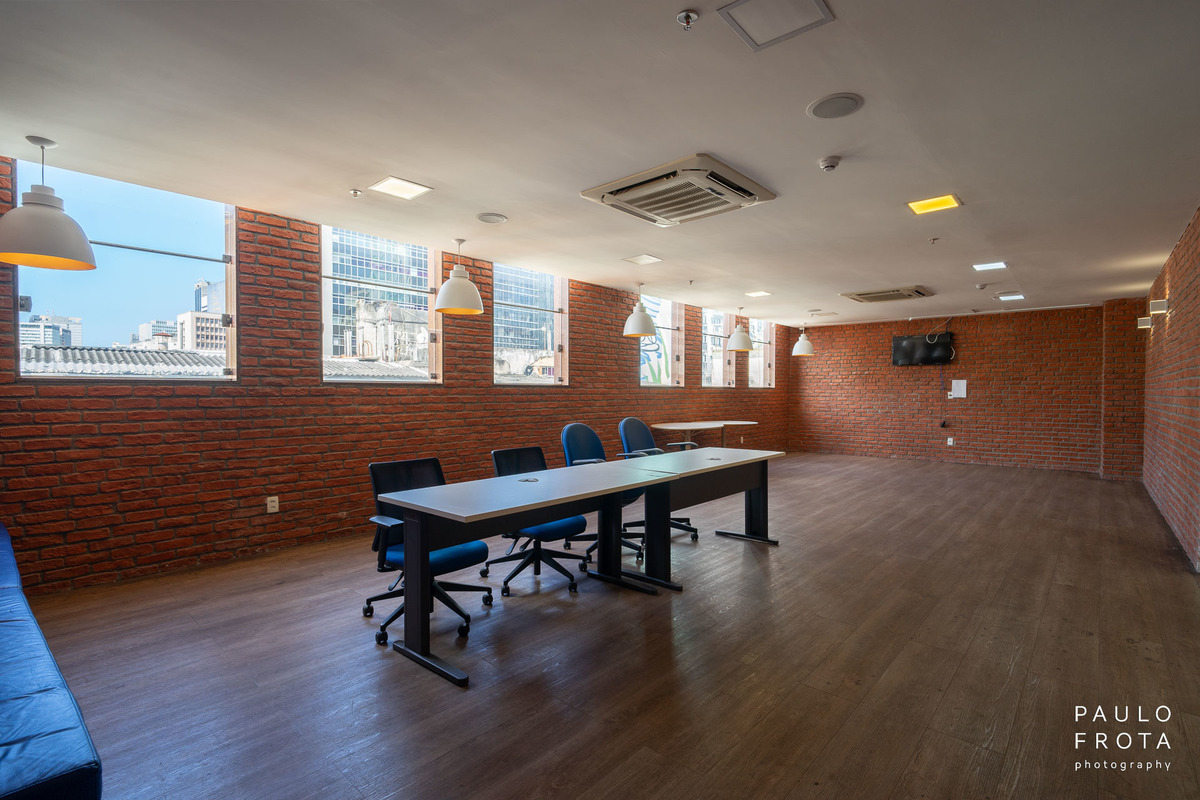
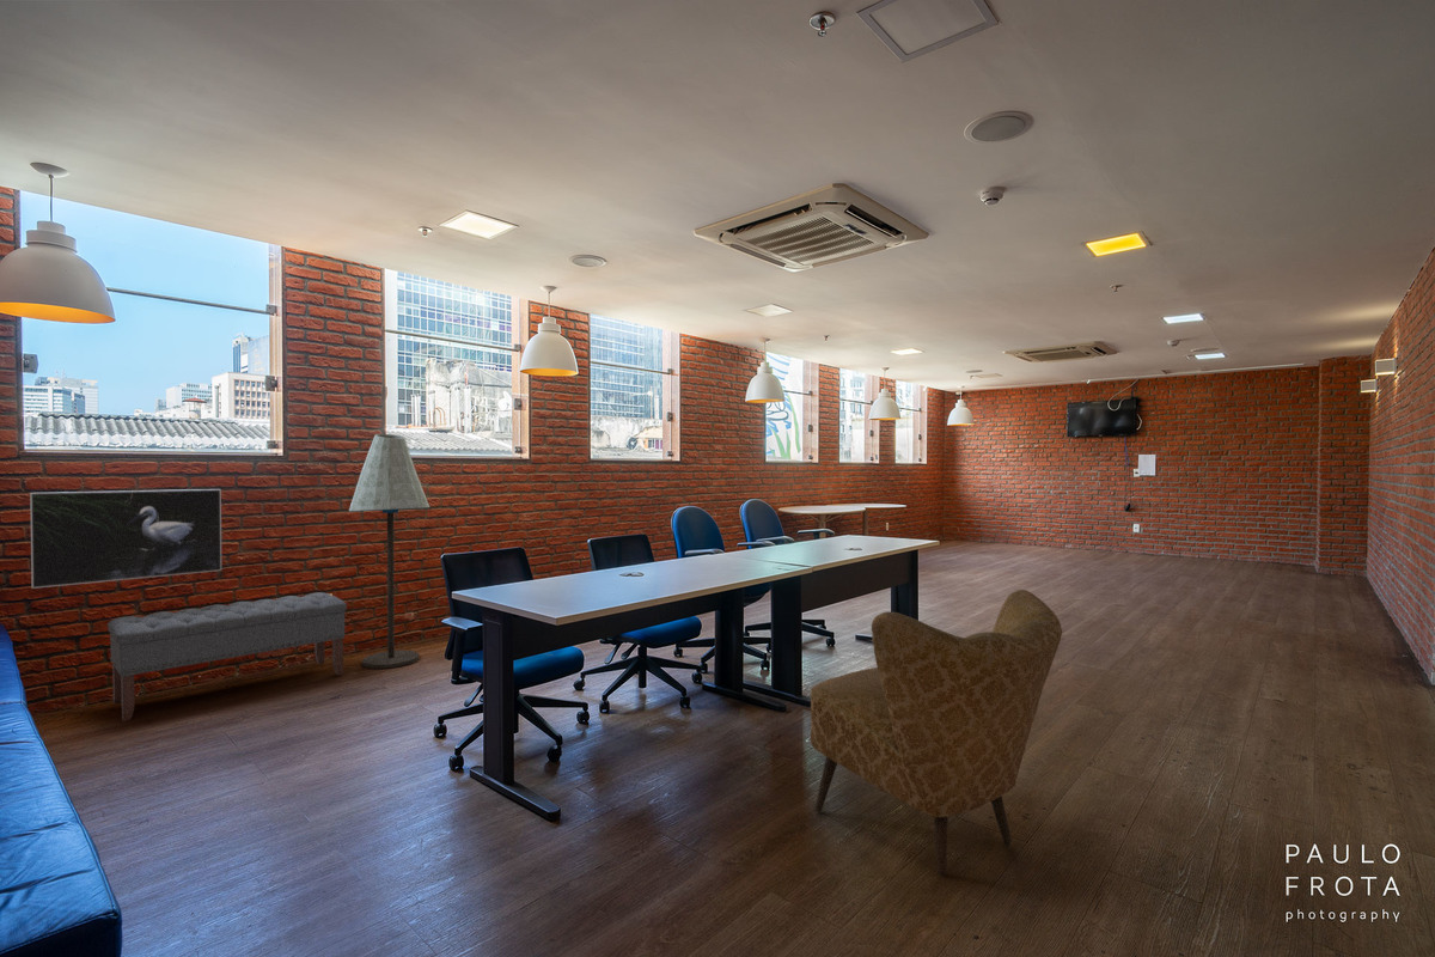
+ floor lamp [348,433,430,670]
+ bench [106,591,348,723]
+ armchair [810,589,1063,876]
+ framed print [29,488,222,590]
